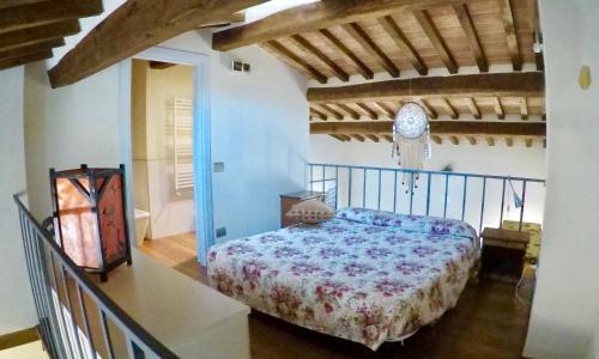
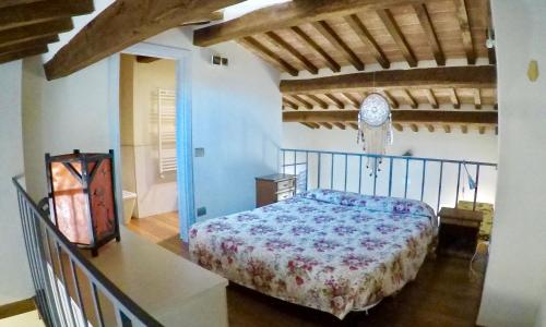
- decorative pillow [284,199,338,225]
